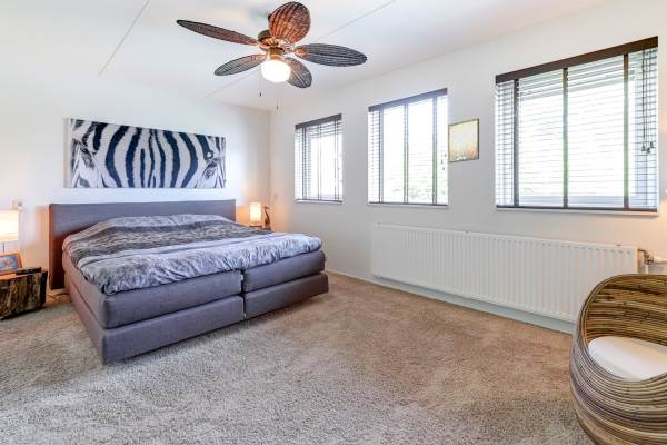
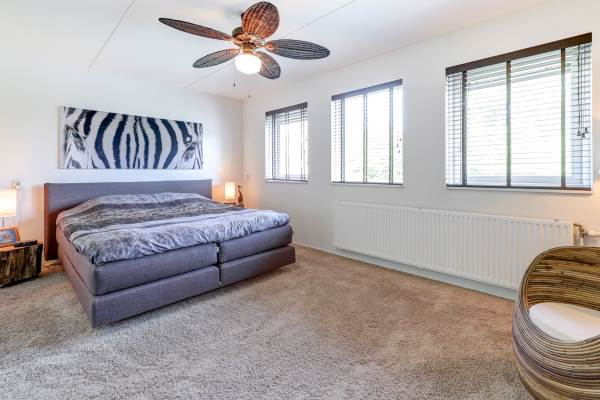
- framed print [447,118,480,164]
